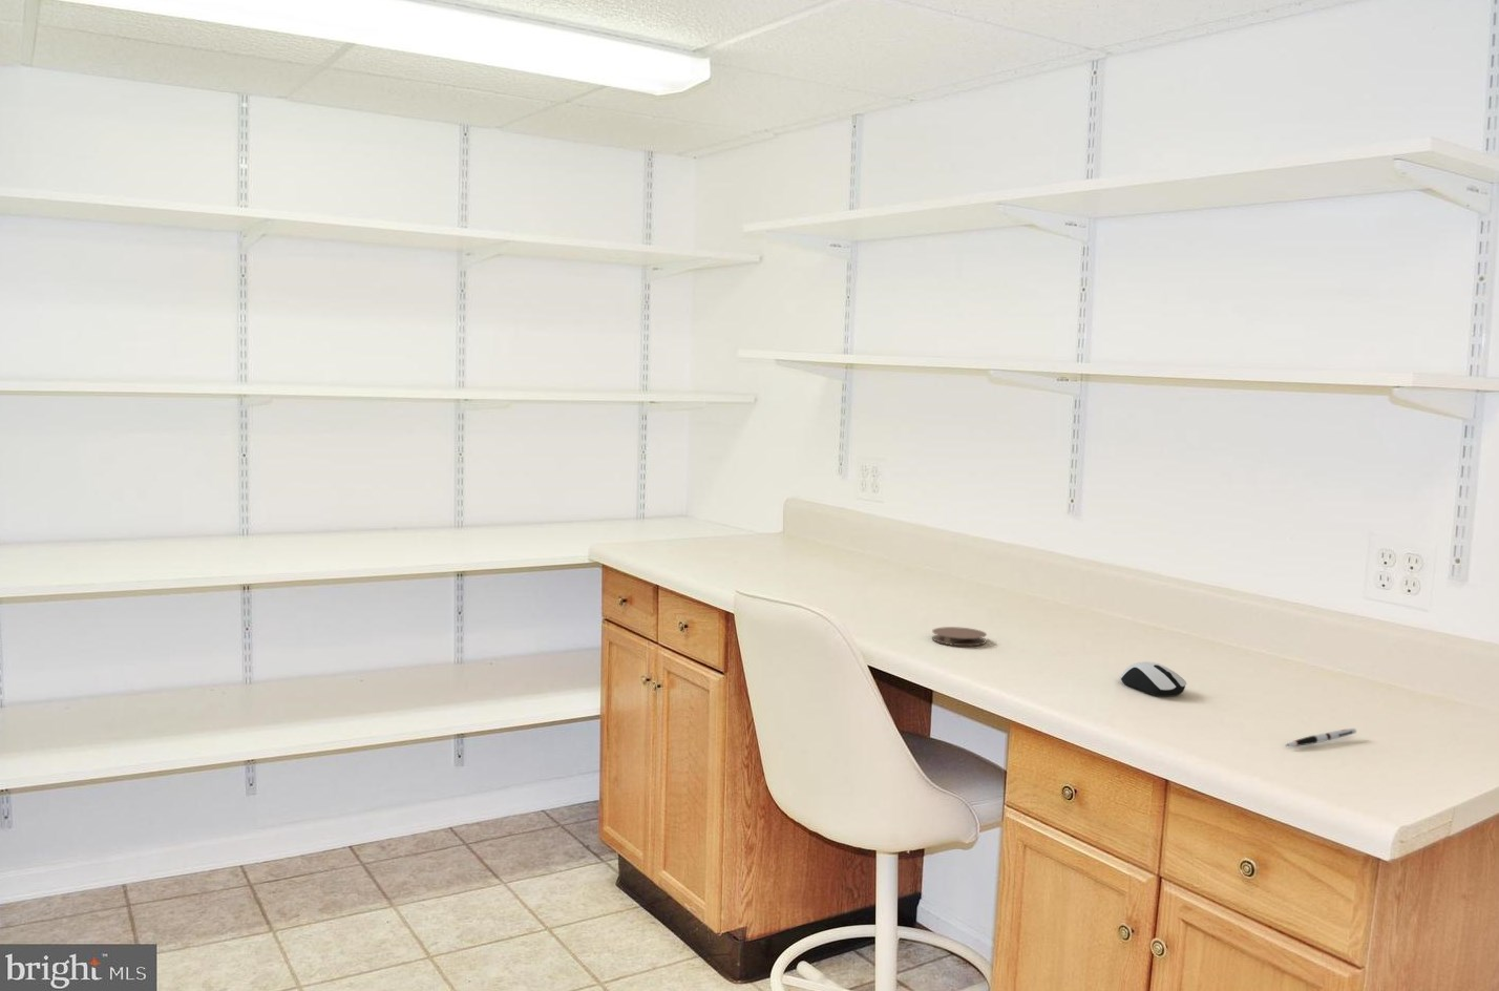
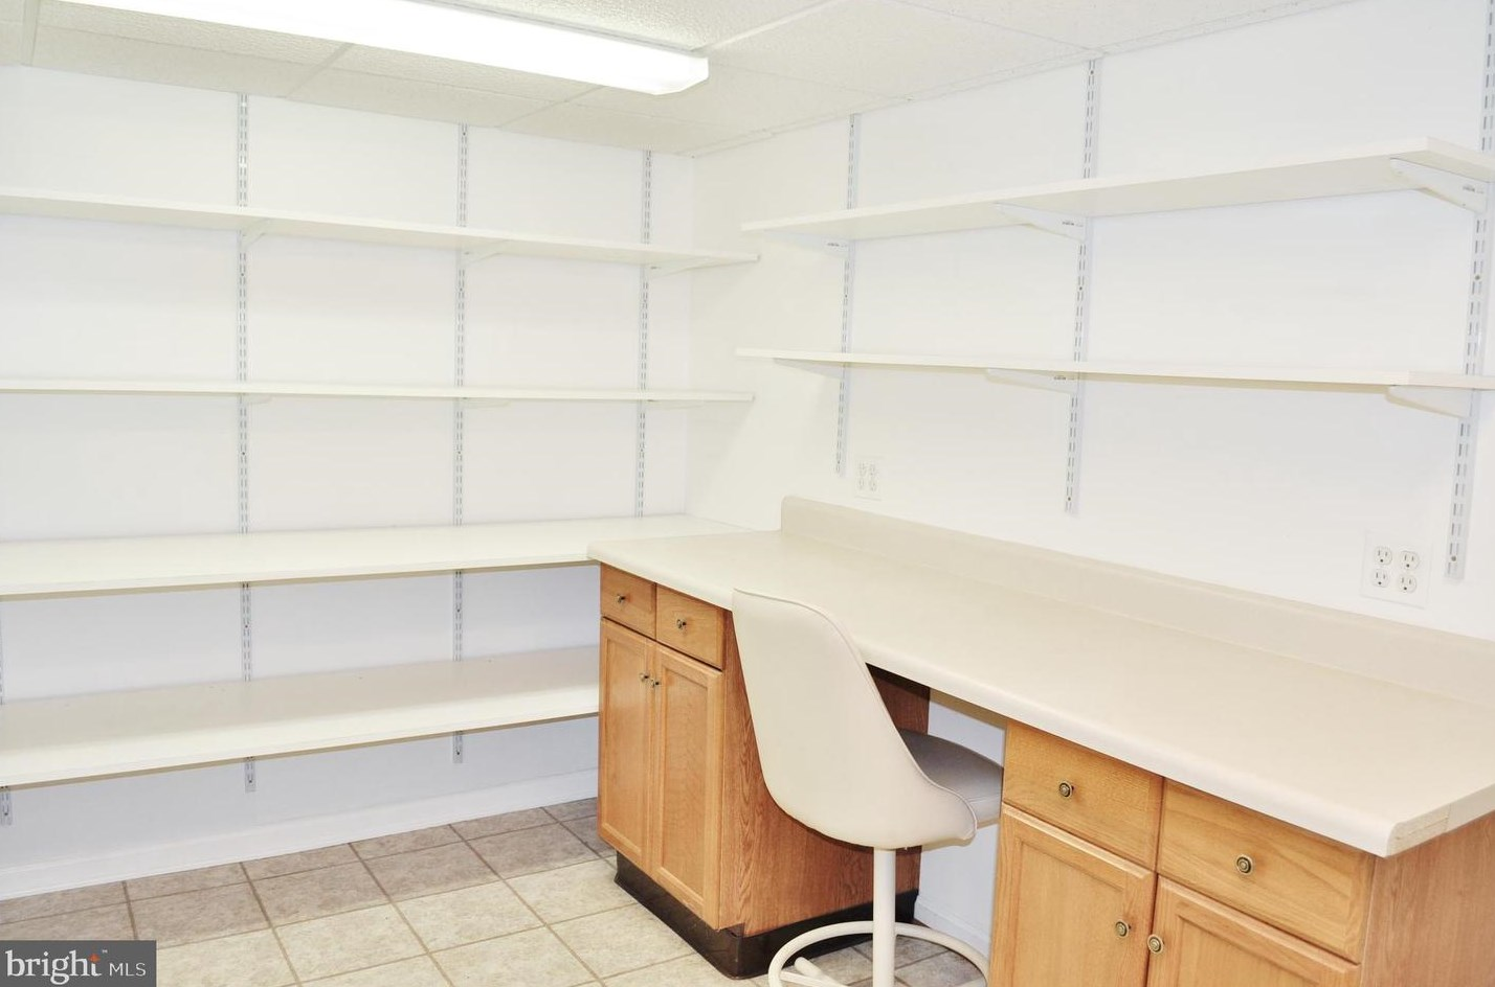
- coaster [931,626,988,647]
- pen [1285,728,1358,748]
- computer mouse [1119,660,1187,697]
